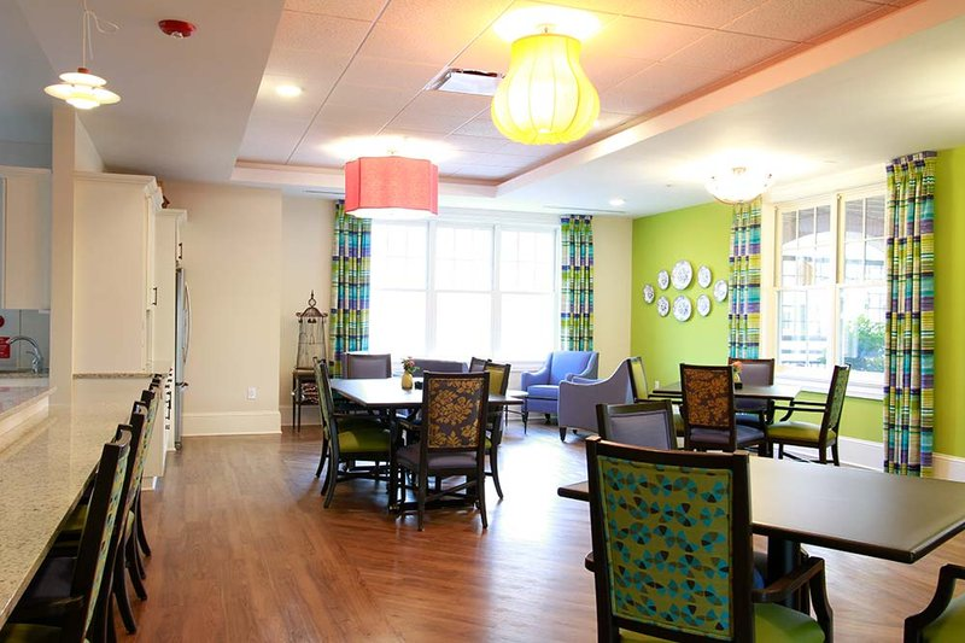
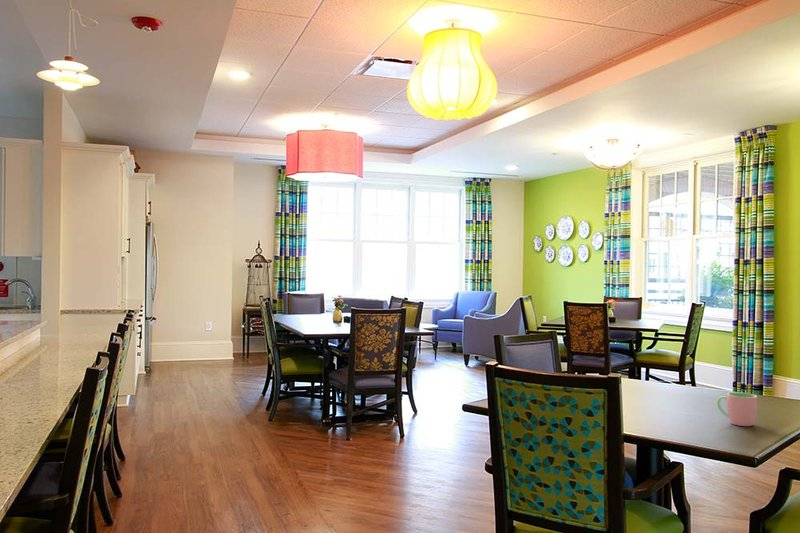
+ cup [716,391,758,427]
